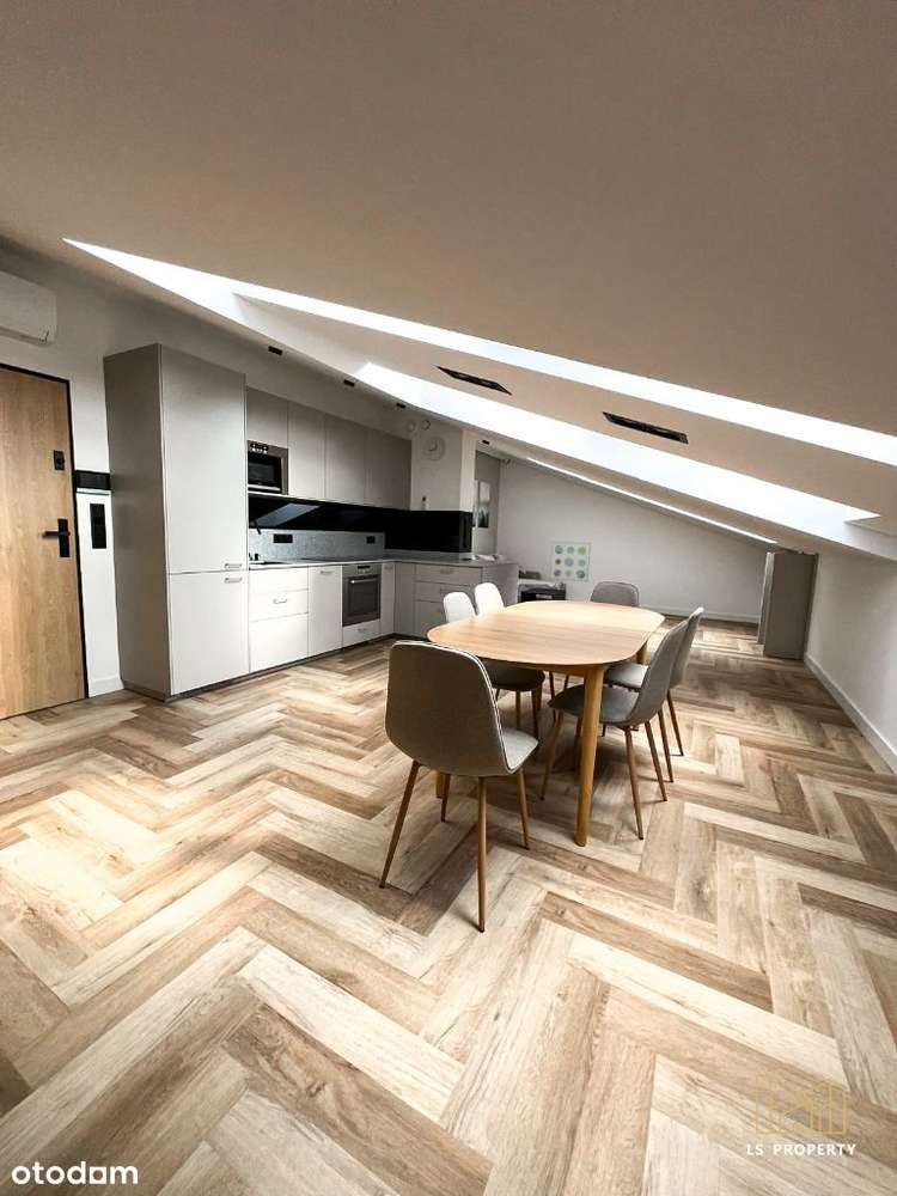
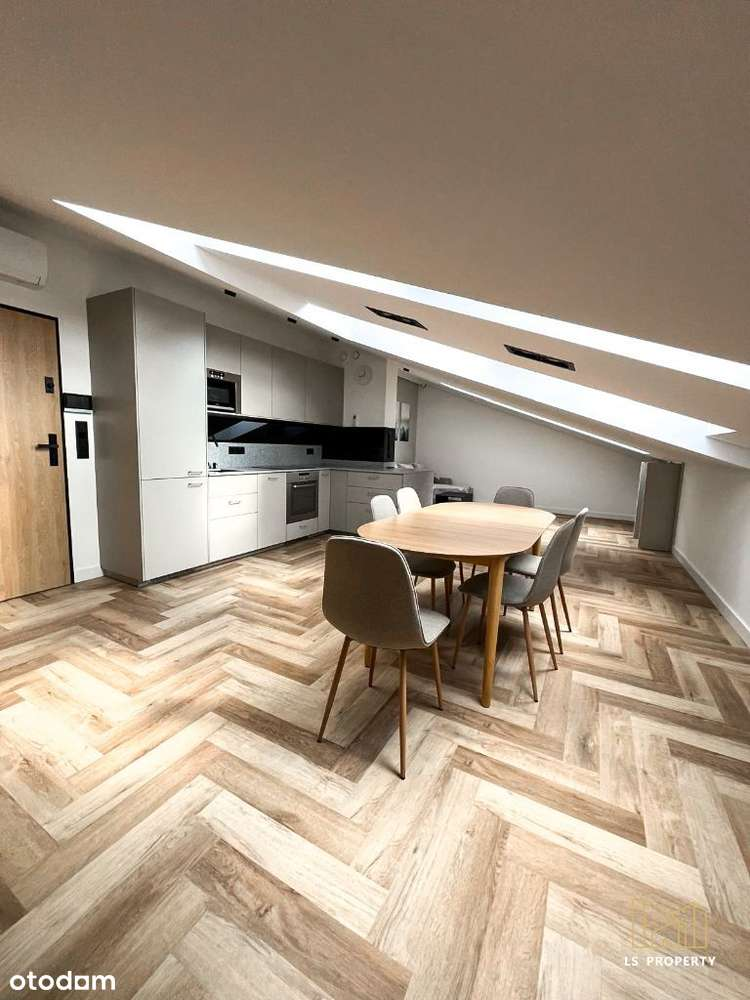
- wall art [549,541,592,582]
